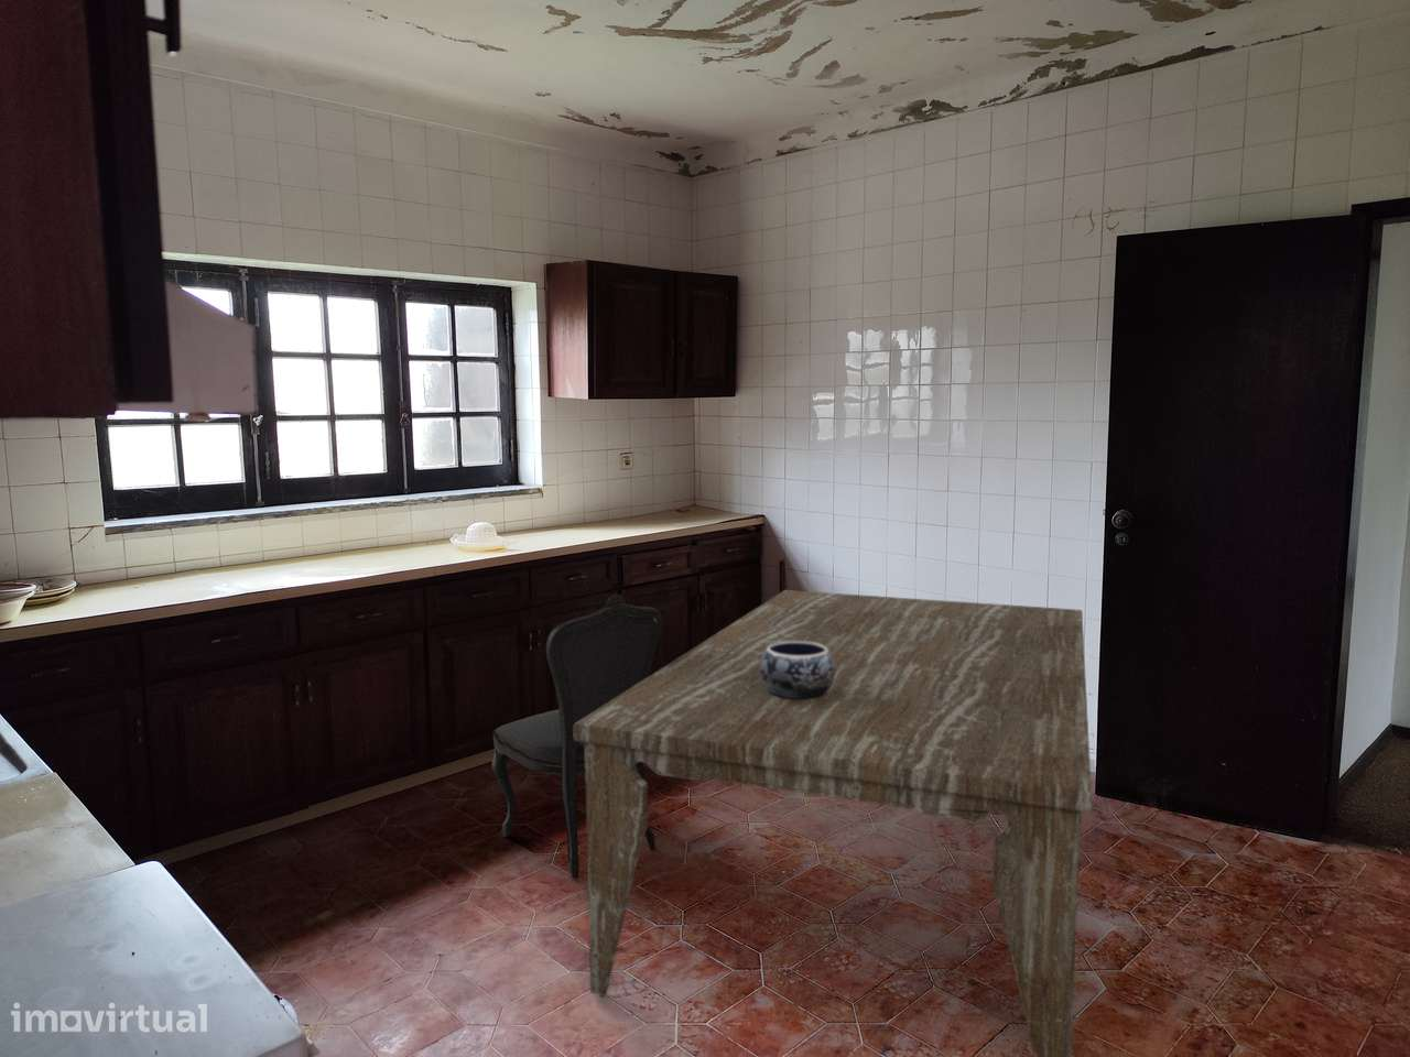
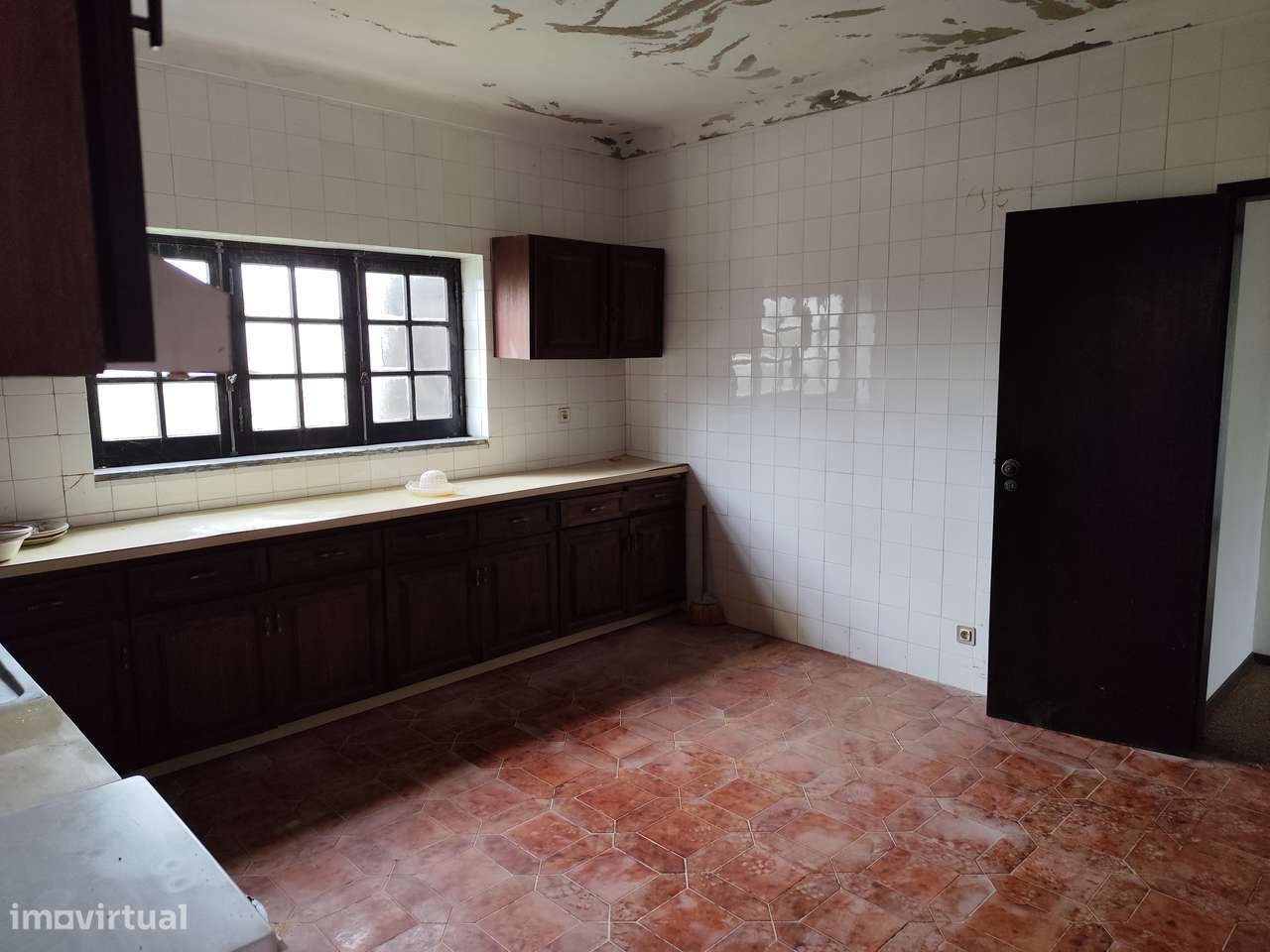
- dining chair [491,594,662,879]
- decorative bowl [761,641,835,699]
- dining table [573,590,1092,1057]
